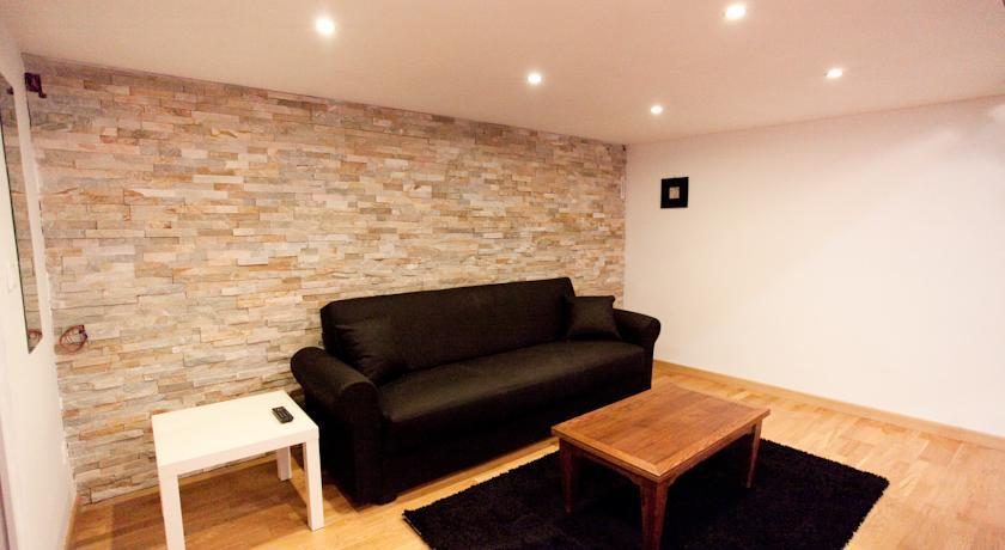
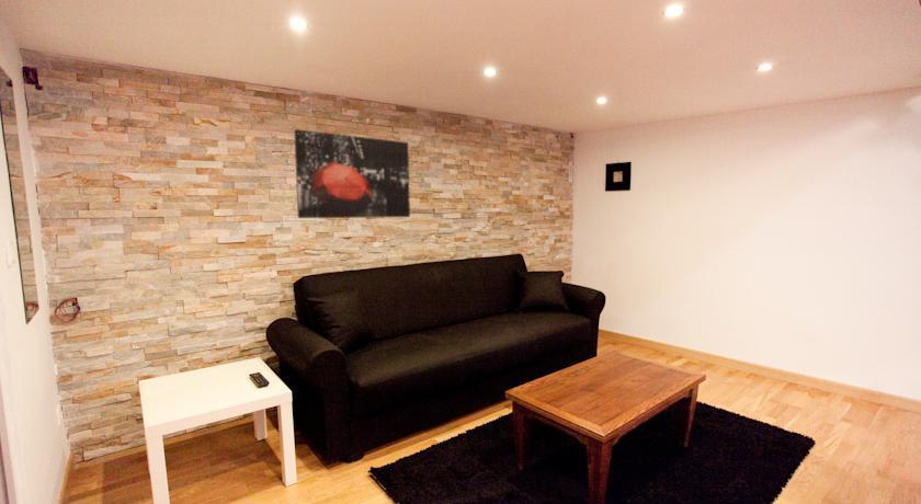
+ wall art [293,128,411,219]
